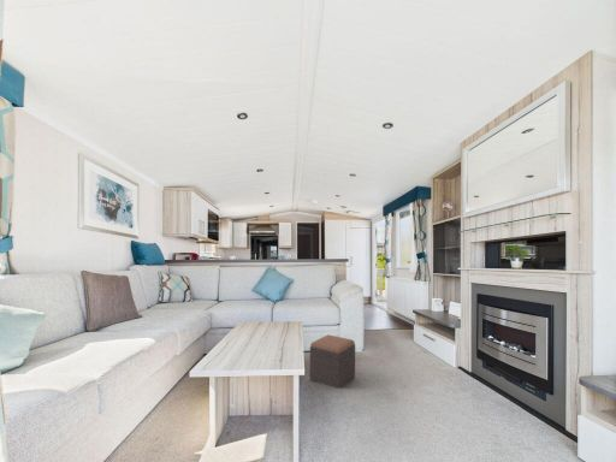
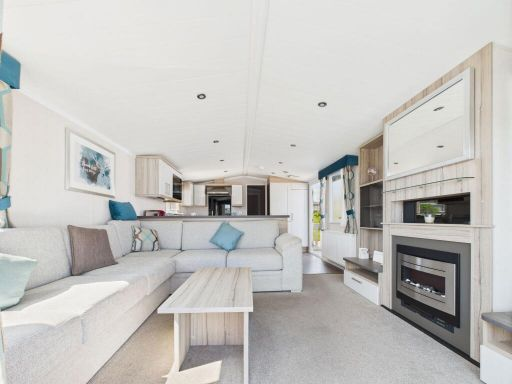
- footstool [308,333,356,390]
